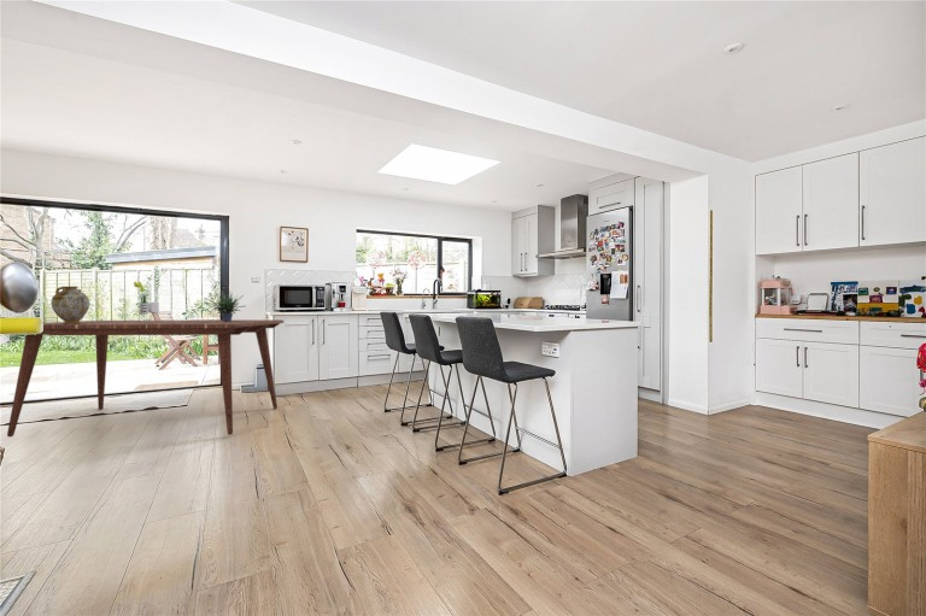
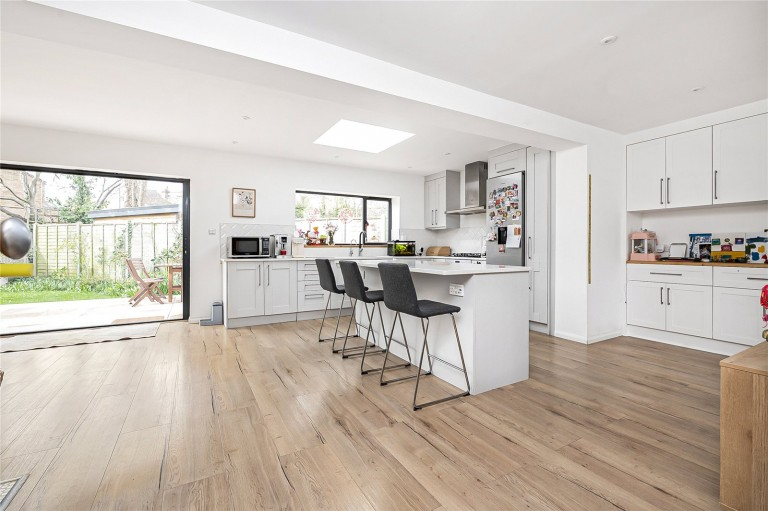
- dining table [6,318,285,438]
- potted plant [203,284,245,322]
- ceramic jug [49,284,90,324]
- bouquet [133,281,160,318]
